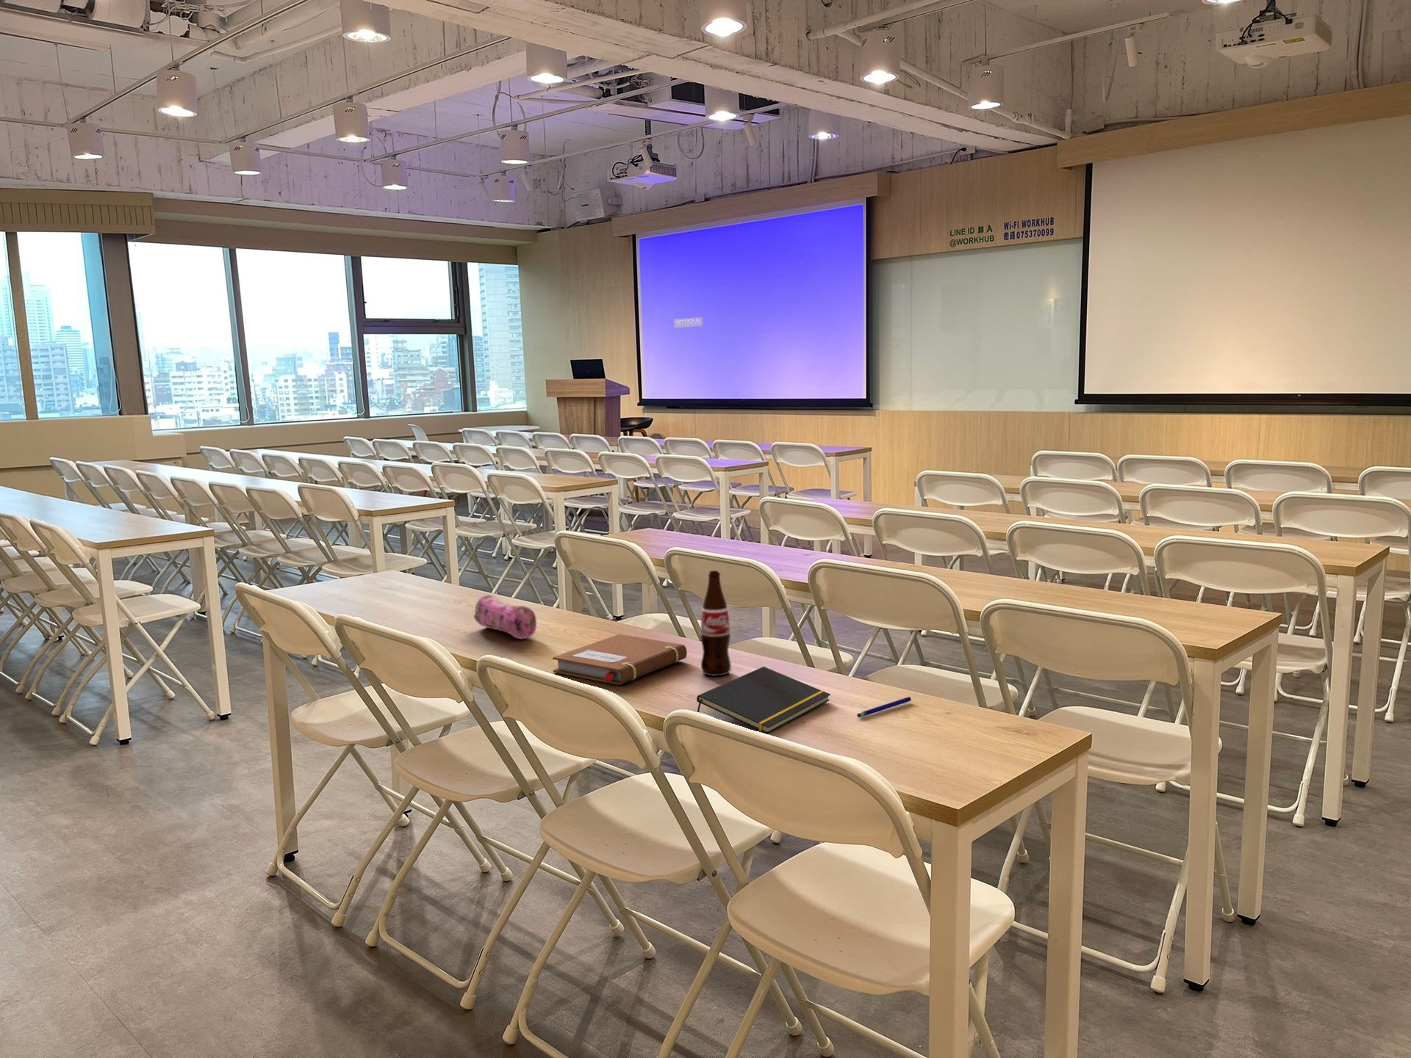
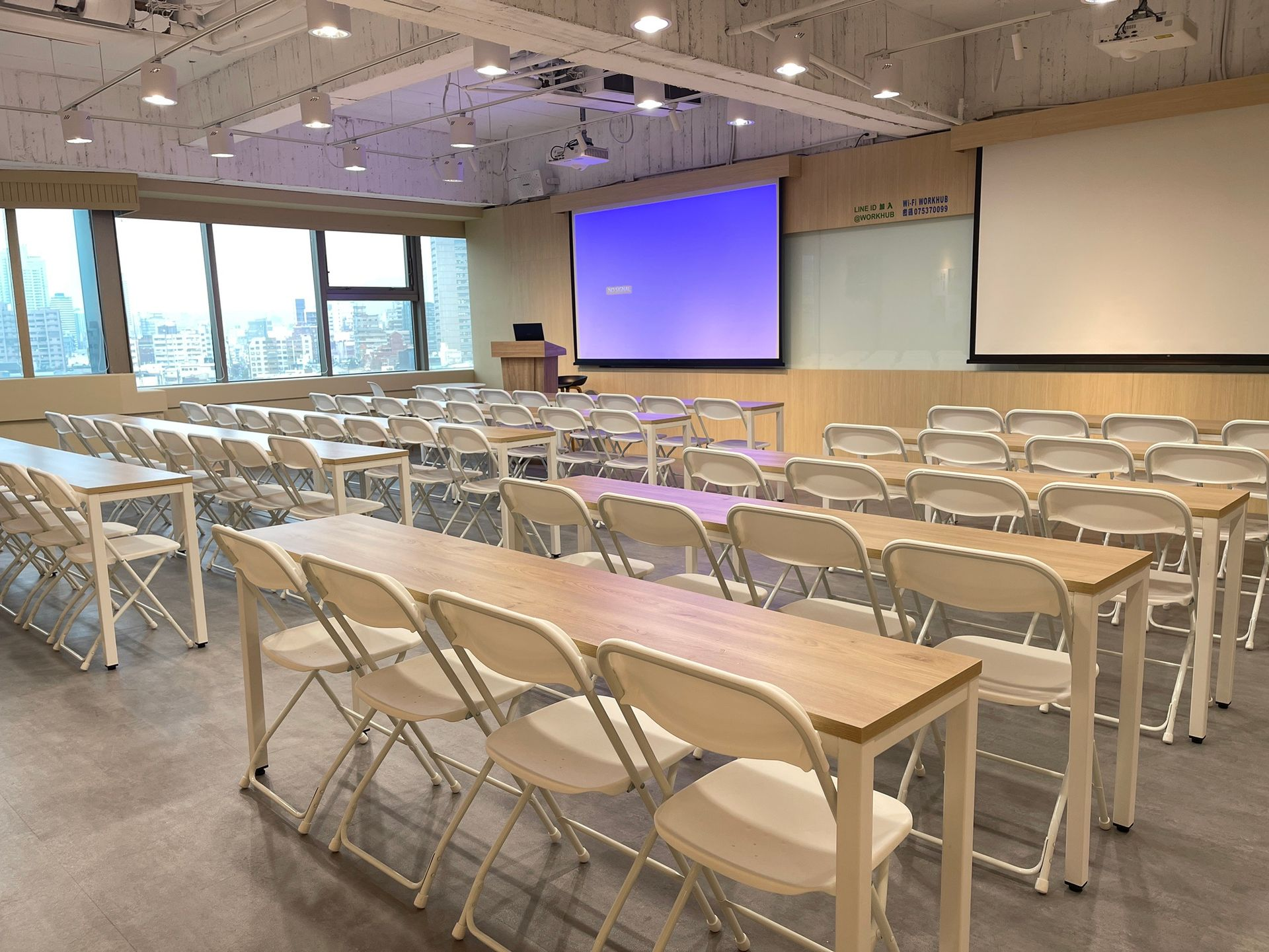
- pen [856,696,912,718]
- notepad [696,666,832,735]
- pencil case [474,593,537,639]
- bottle [699,570,732,676]
- notebook [552,633,688,686]
